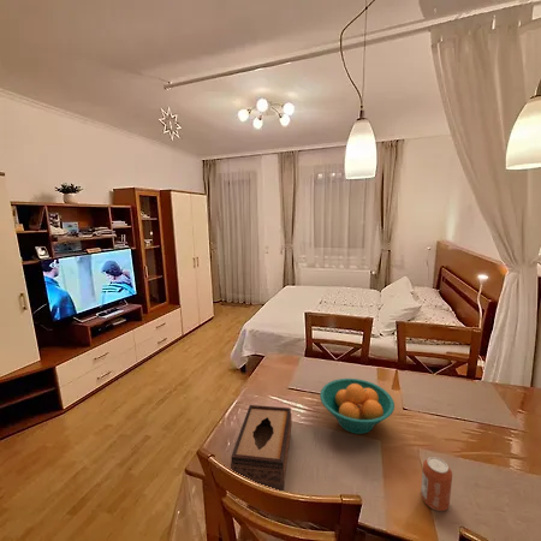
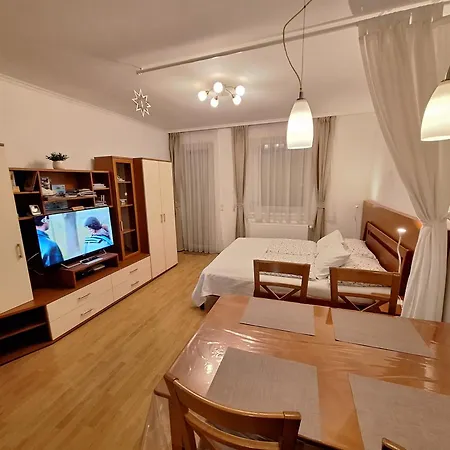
- can [420,456,453,512]
- fruit bowl [319,377,396,435]
- tissue box [230,404,293,492]
